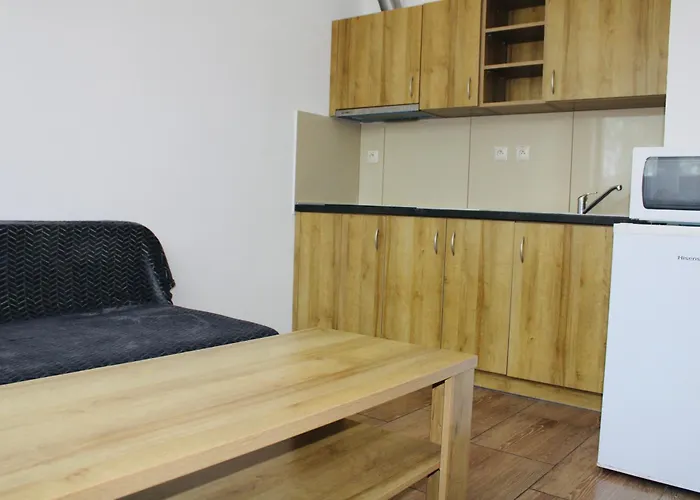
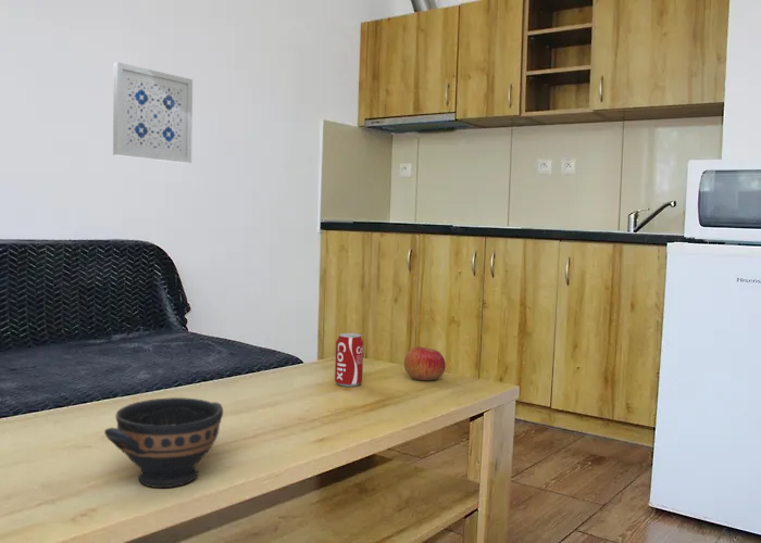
+ wall art [112,61,194,164]
+ beverage can [334,332,364,388]
+ apple [403,345,447,381]
+ bowl [103,396,224,489]
